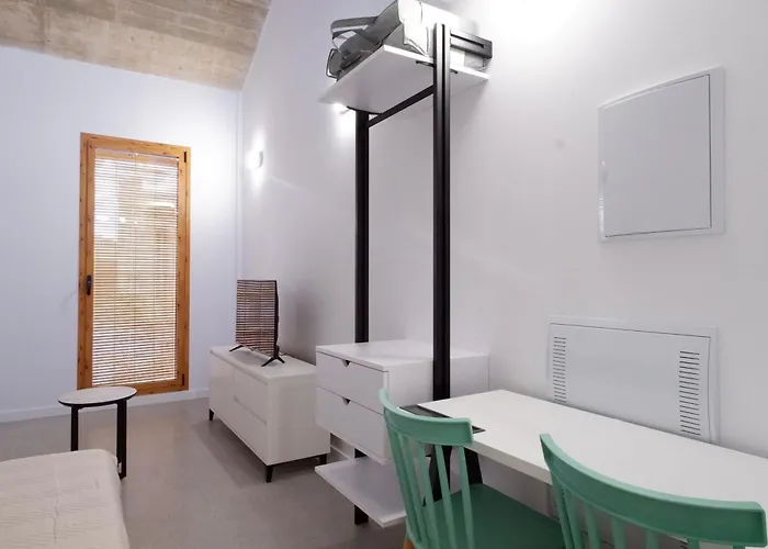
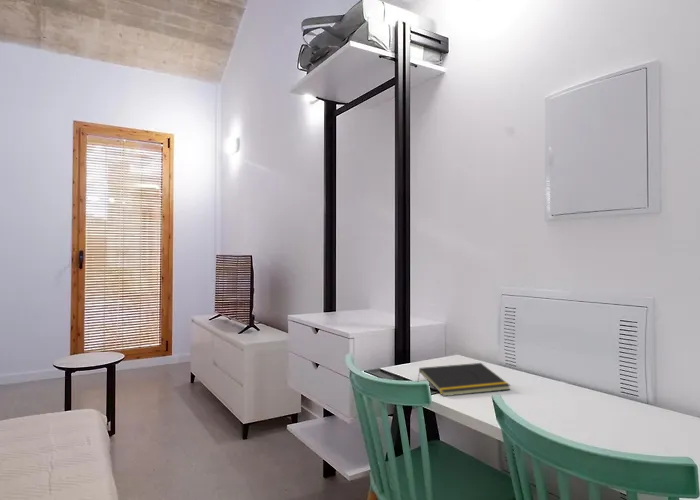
+ notepad [417,362,512,397]
